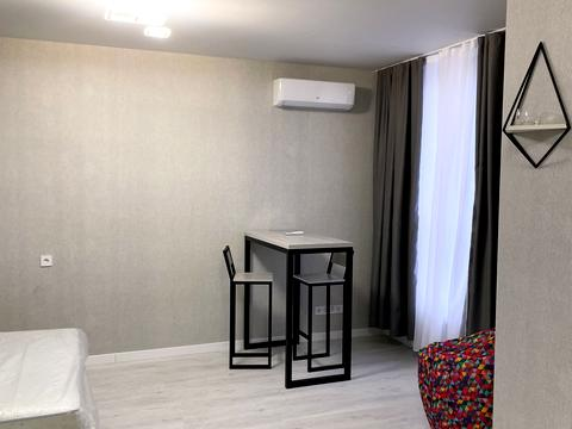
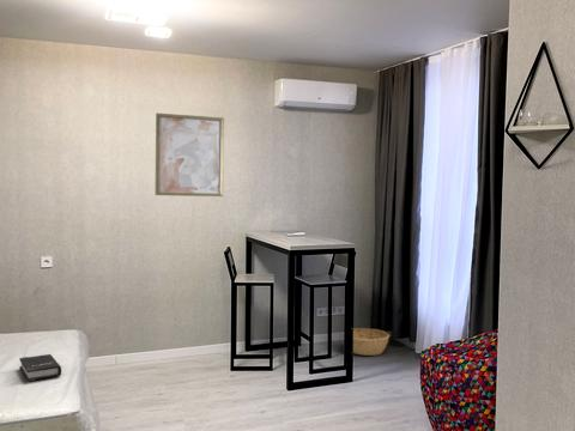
+ basket [352,327,391,357]
+ hardback book [18,353,62,383]
+ wall art [155,111,225,198]
